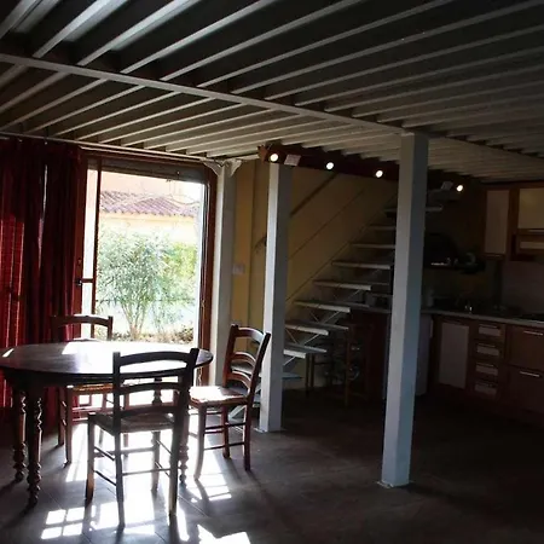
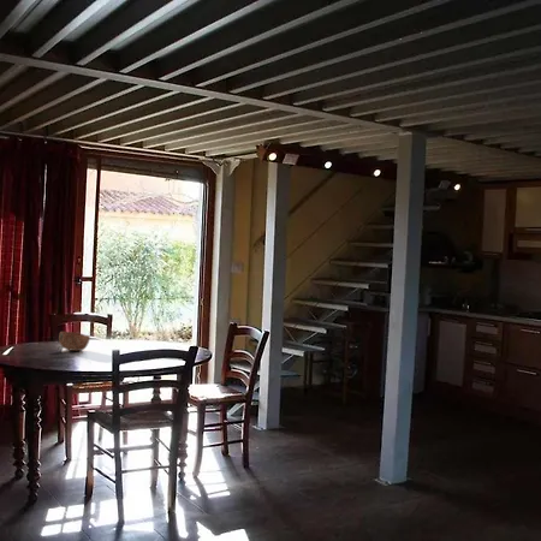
+ bowl [58,331,91,352]
